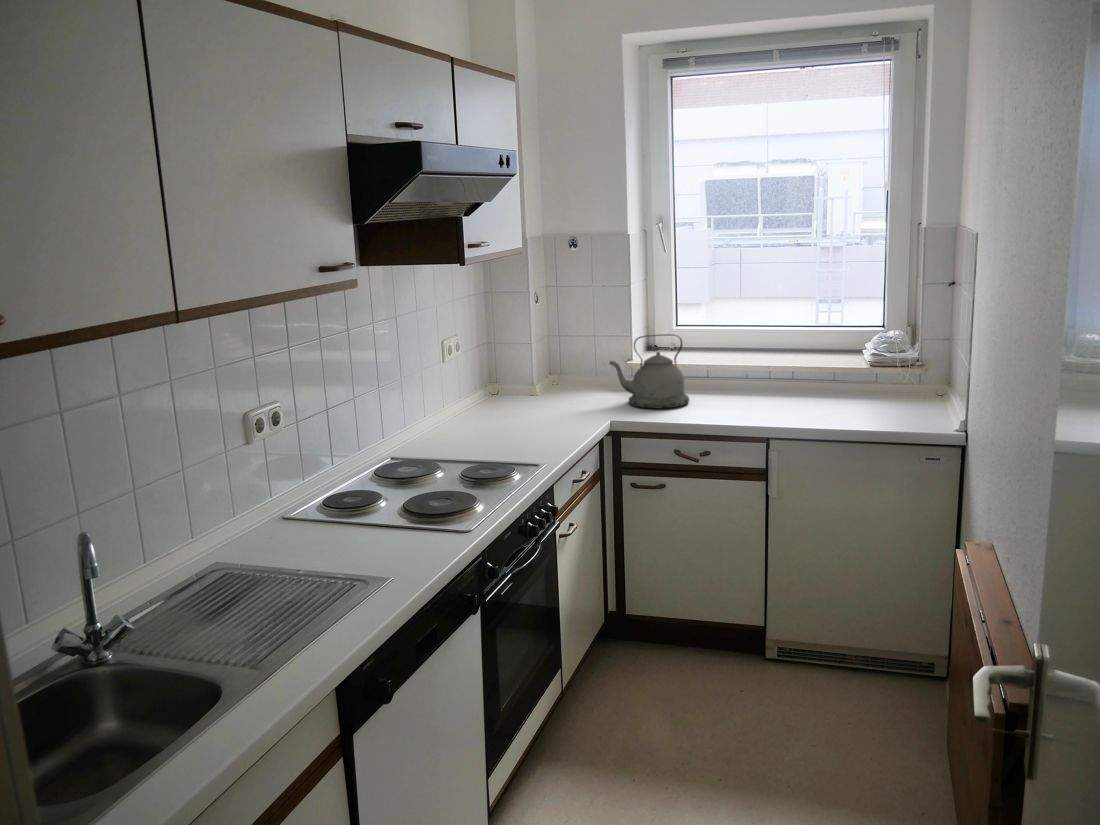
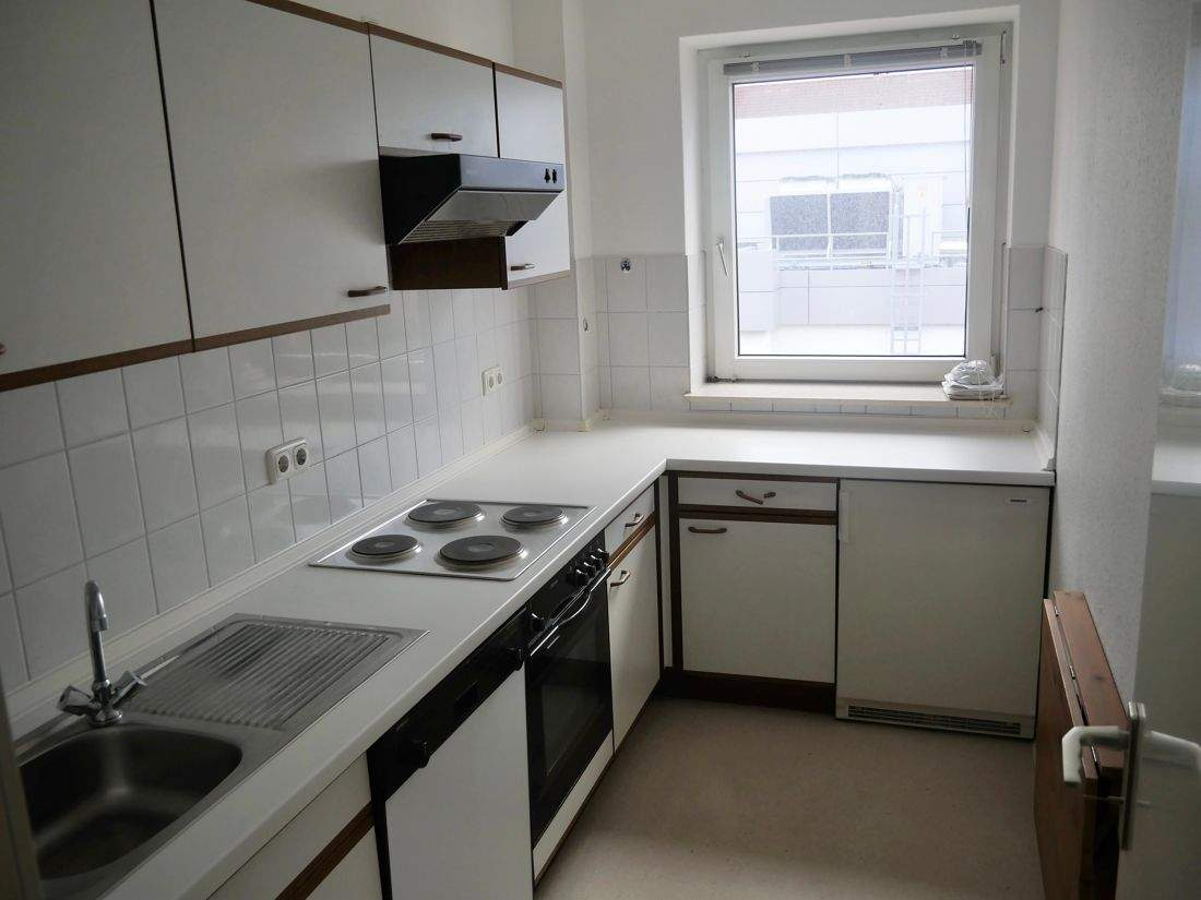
- kettle [608,333,690,410]
